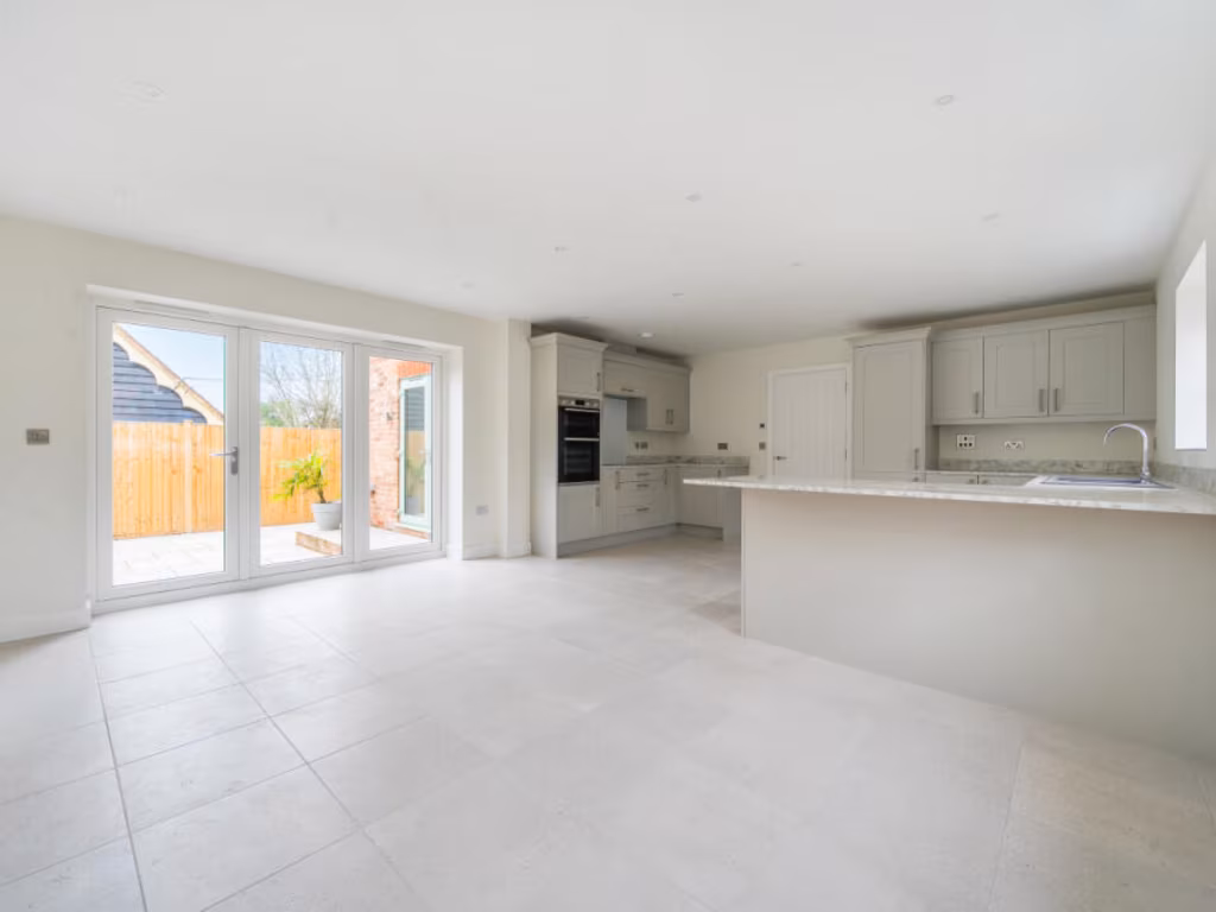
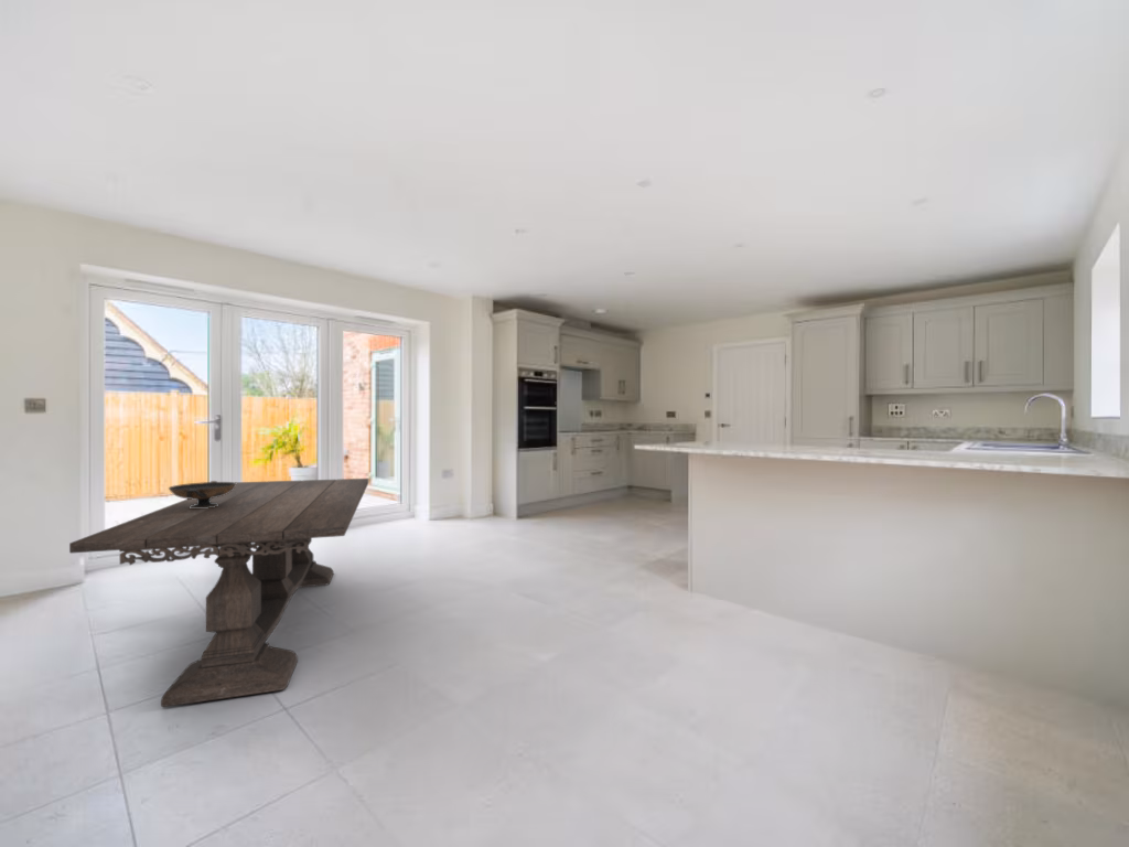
+ decorative bowl [168,480,237,508]
+ dining table [68,478,369,708]
